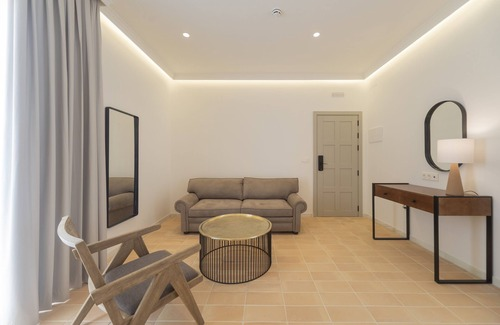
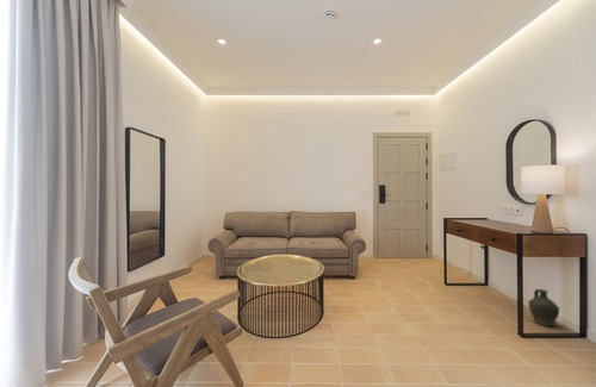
+ ceramic jug [527,288,560,327]
